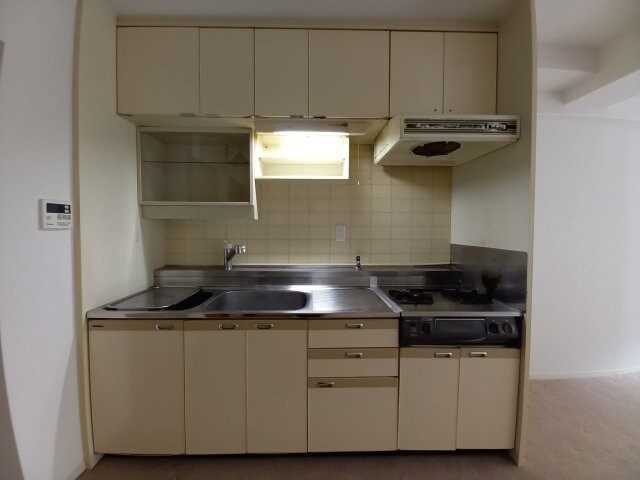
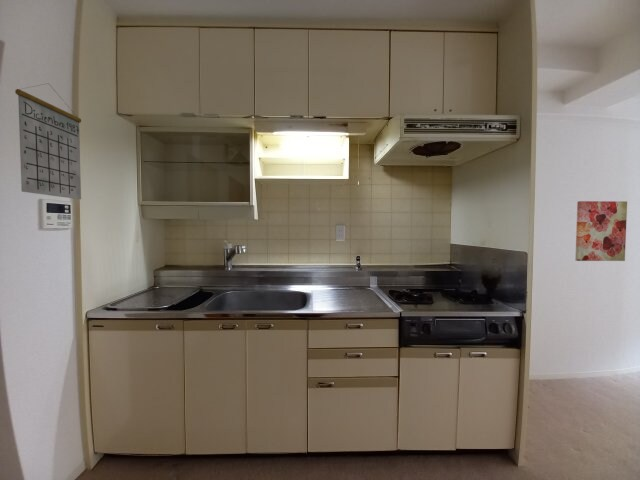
+ wall art [574,200,628,262]
+ calendar [14,82,82,200]
